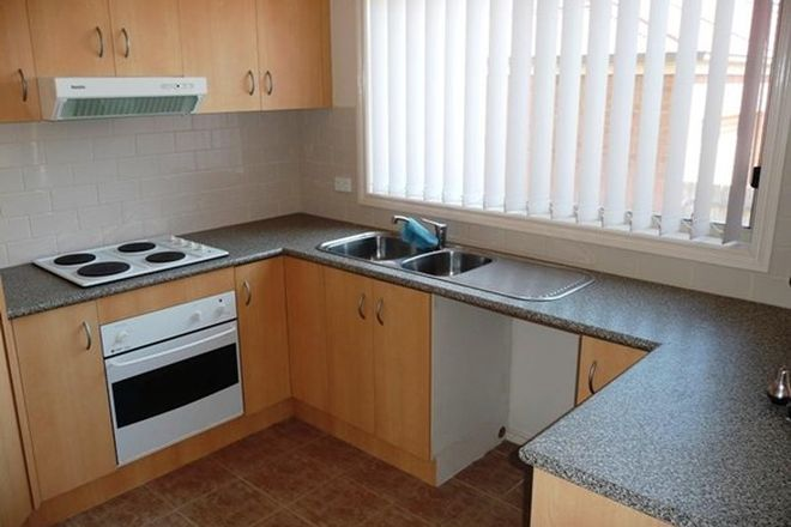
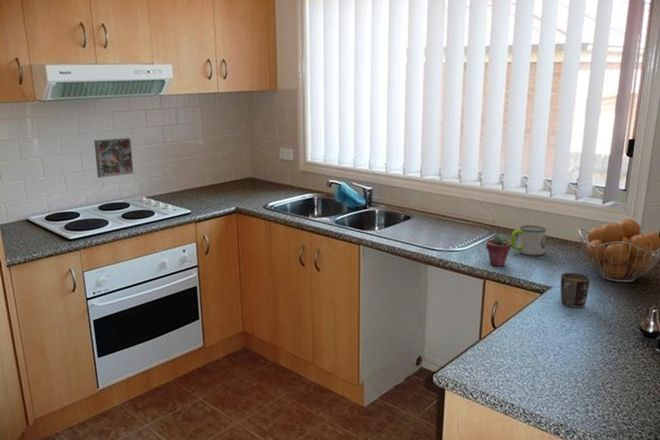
+ fruit basket [578,218,660,283]
+ potted succulent [485,233,512,267]
+ mug [560,272,591,309]
+ decorative tile [93,137,134,179]
+ mug [509,224,547,256]
